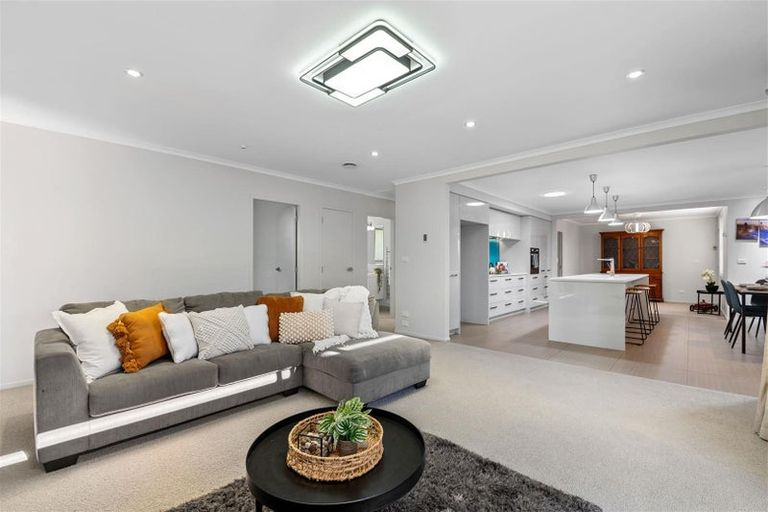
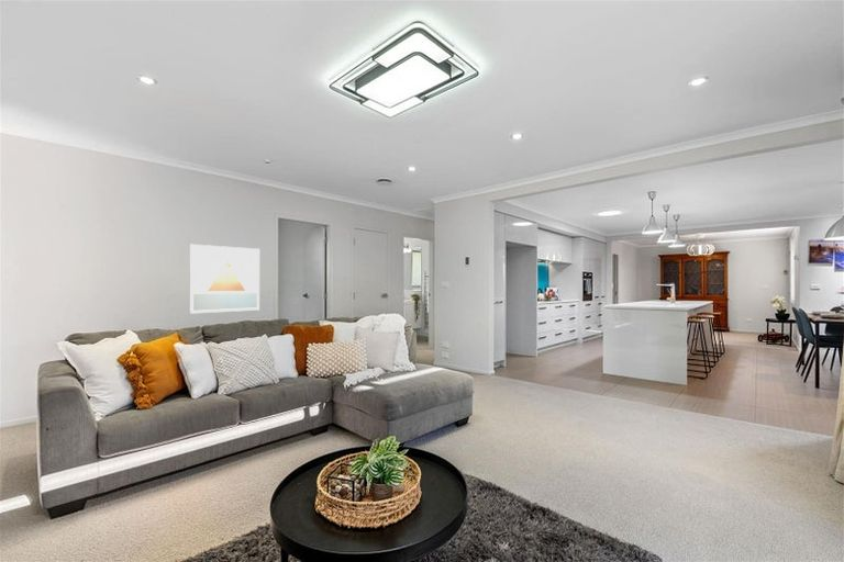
+ wall art [188,244,260,315]
